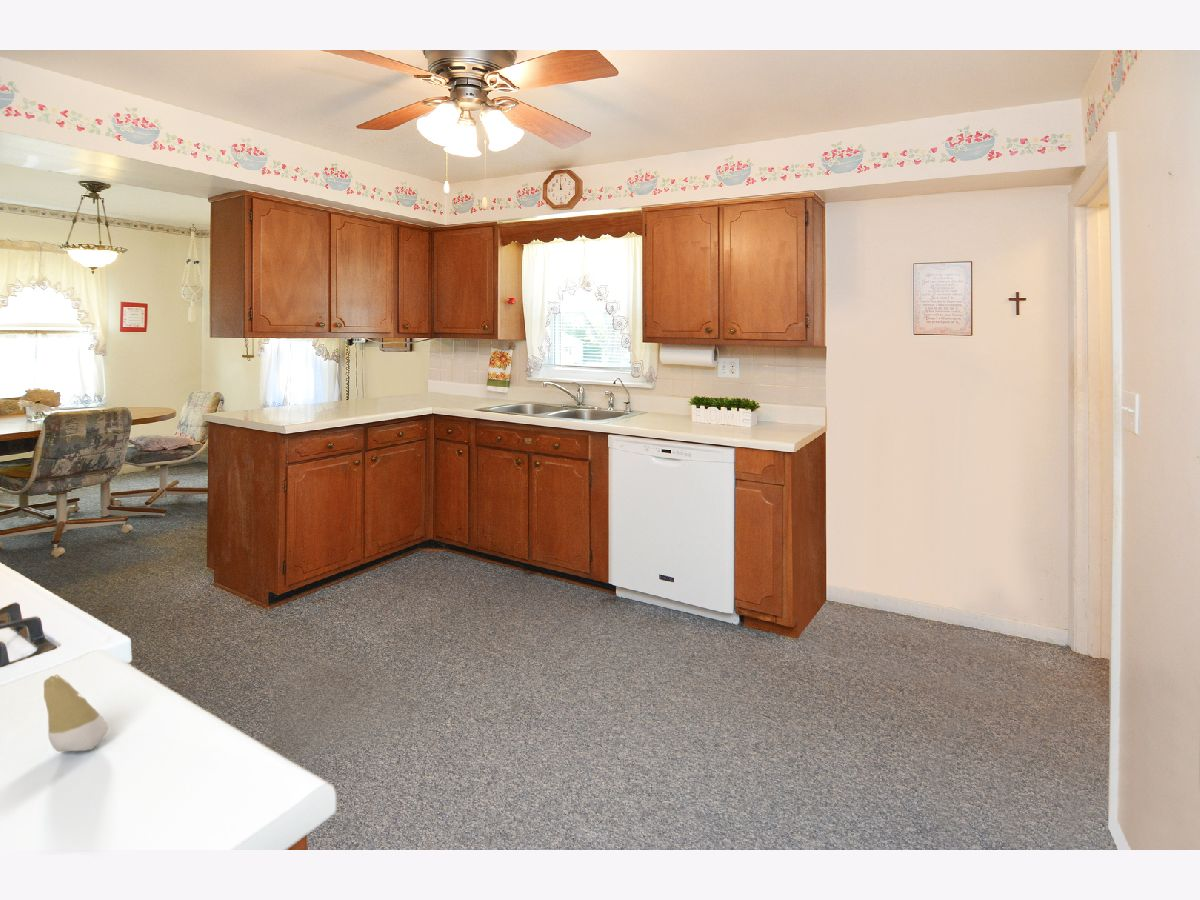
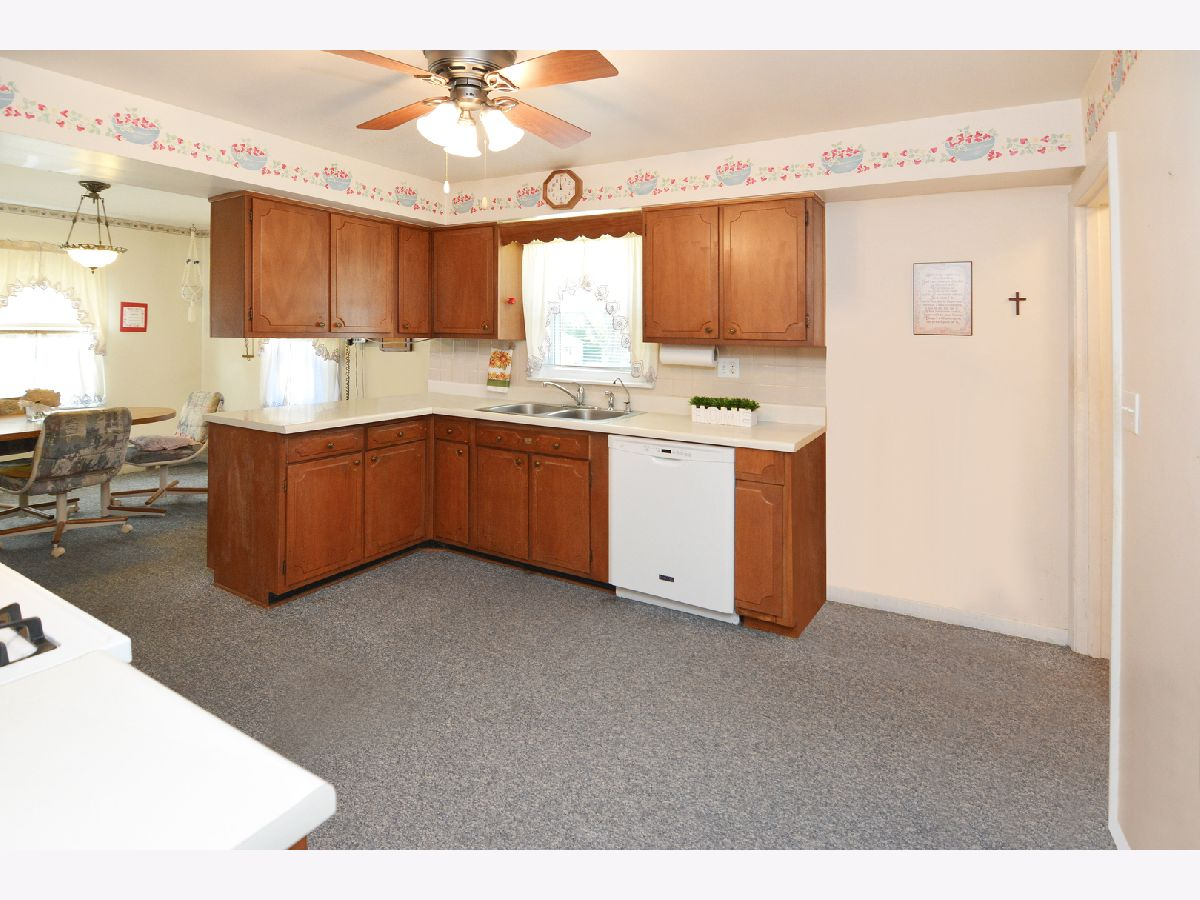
- tooth [43,674,109,753]
